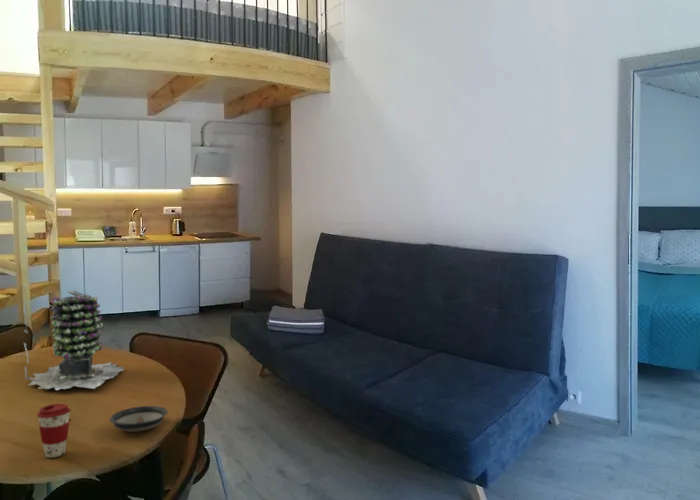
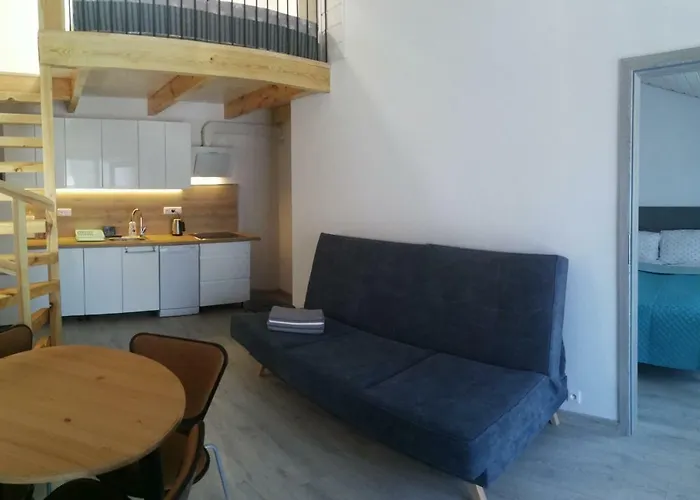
- saucer [109,405,169,433]
- coffee cup [36,403,72,459]
- succulent plant [22,289,125,391]
